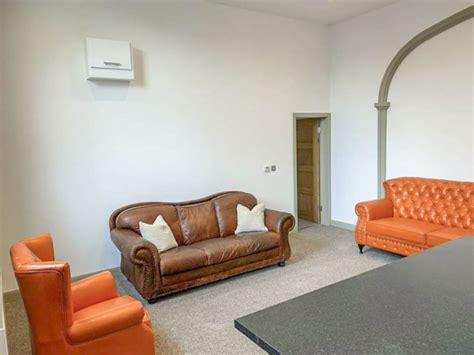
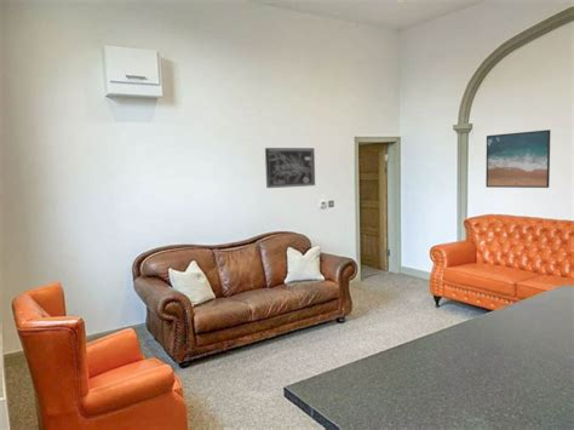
+ wall art [264,147,316,189]
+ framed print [484,128,552,189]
